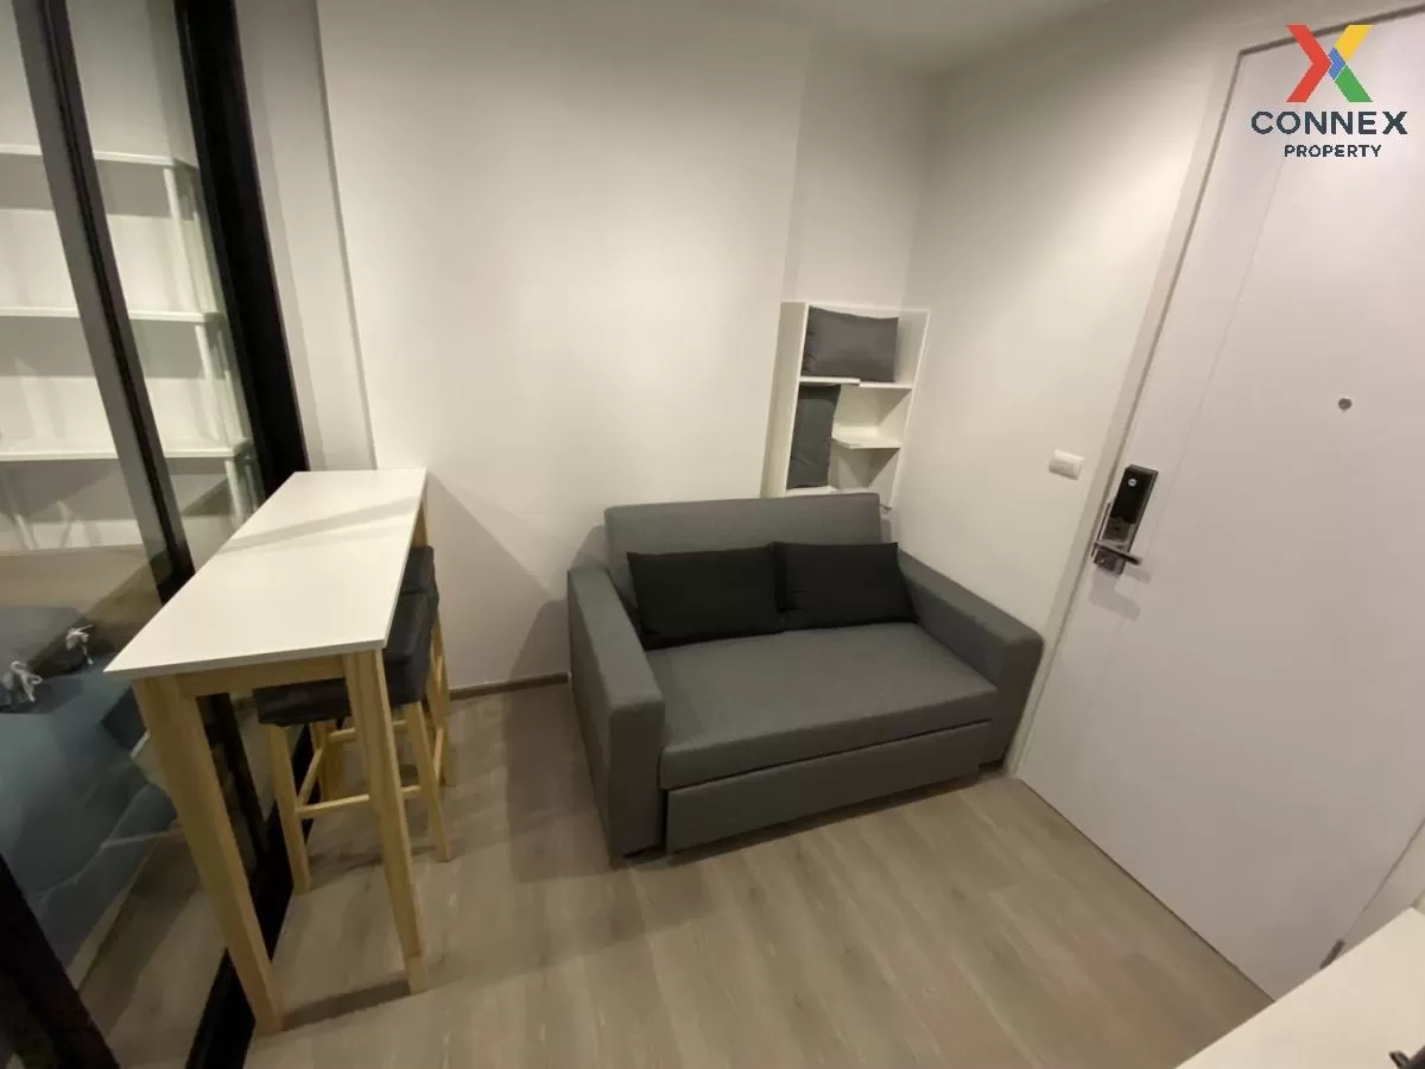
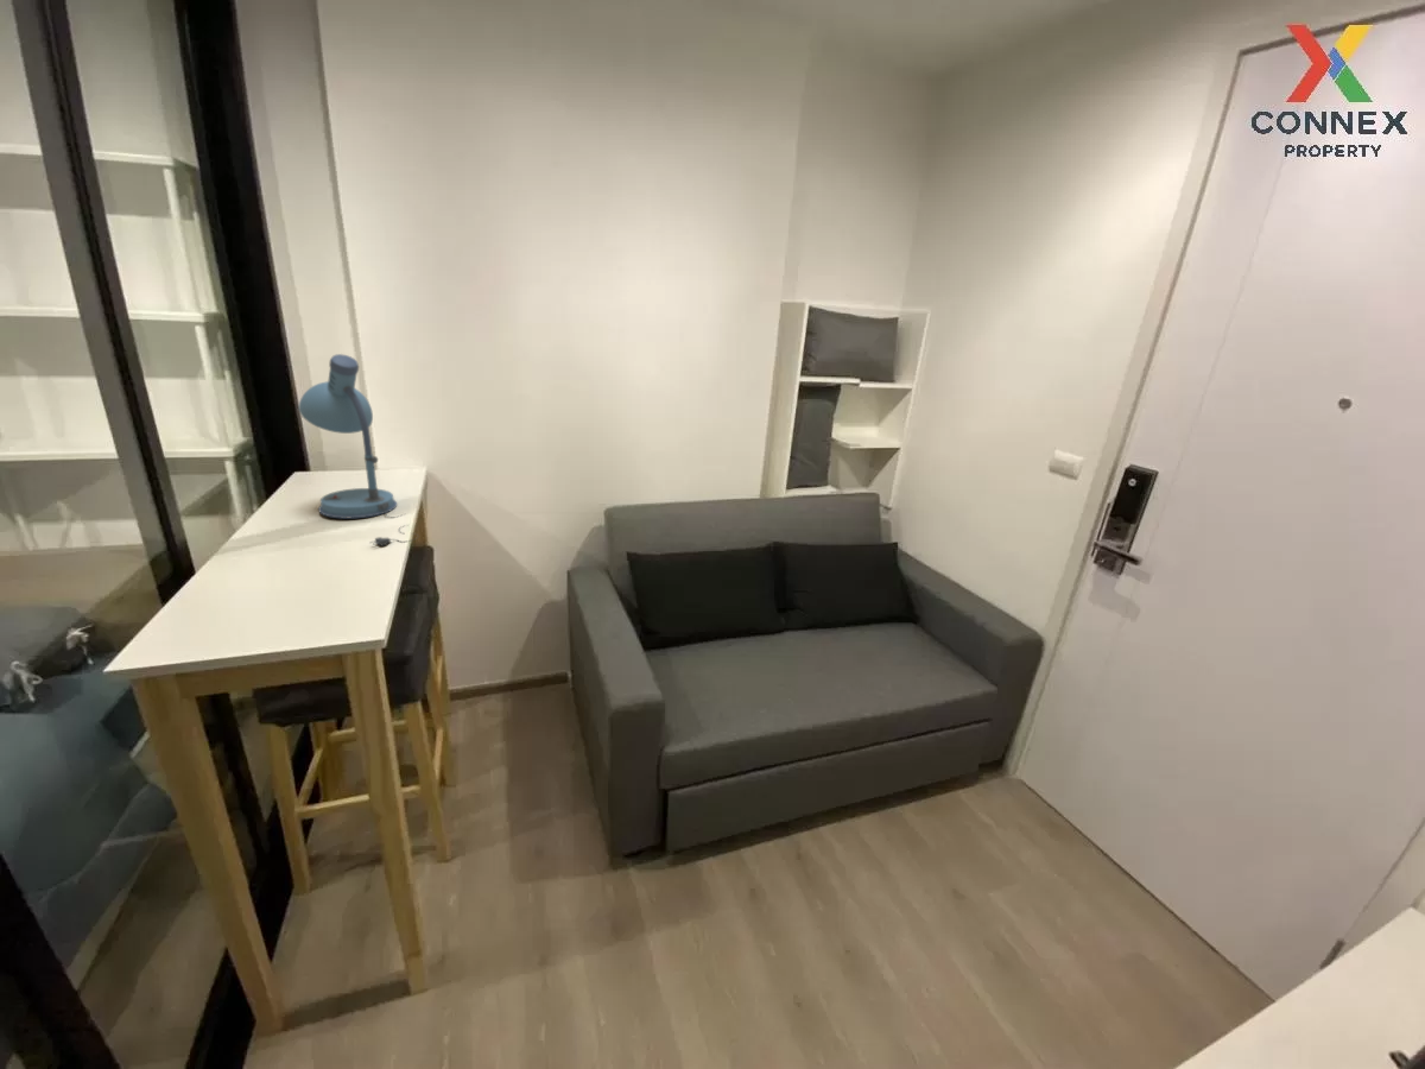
+ desk lamp [298,353,420,548]
